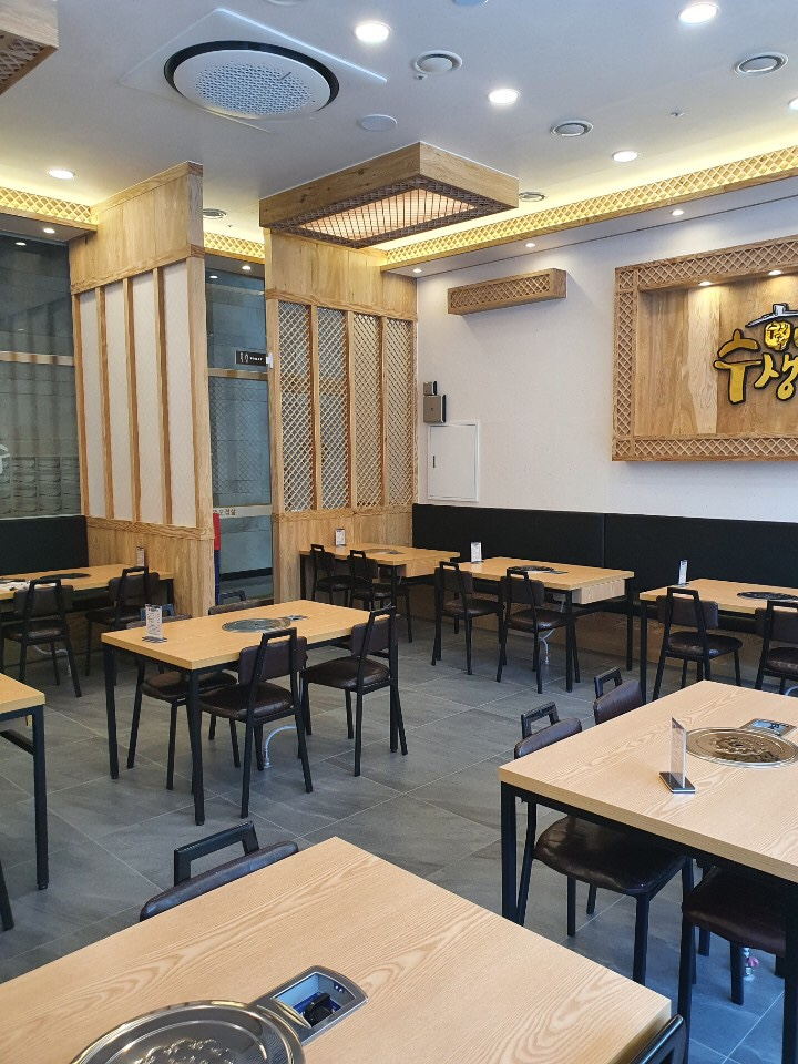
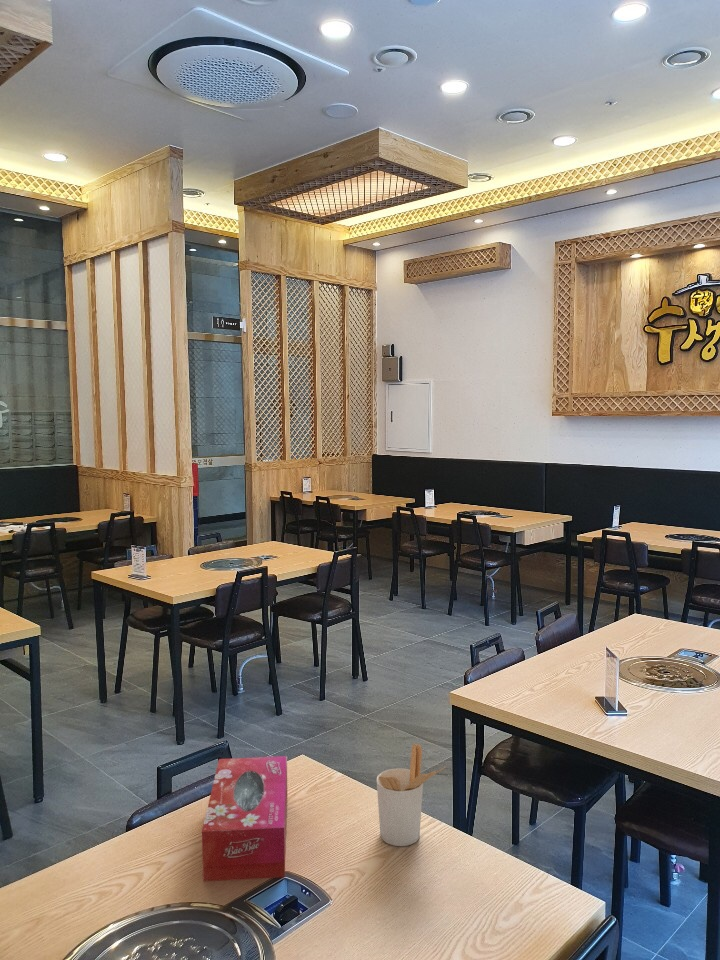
+ utensil holder [376,743,446,847]
+ tissue box [201,755,288,882]
